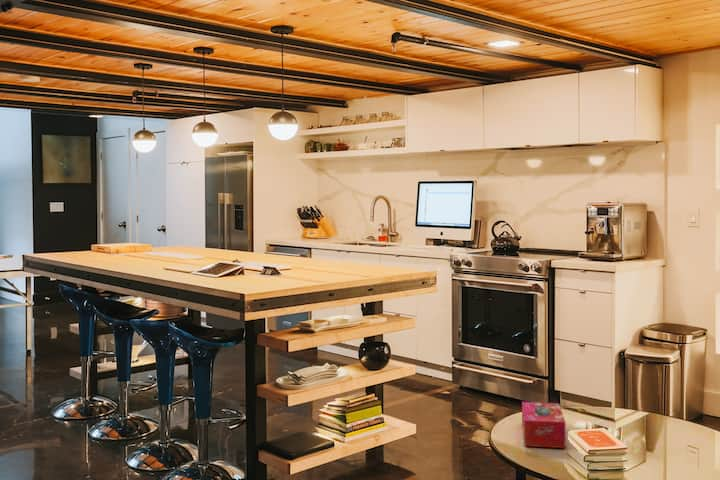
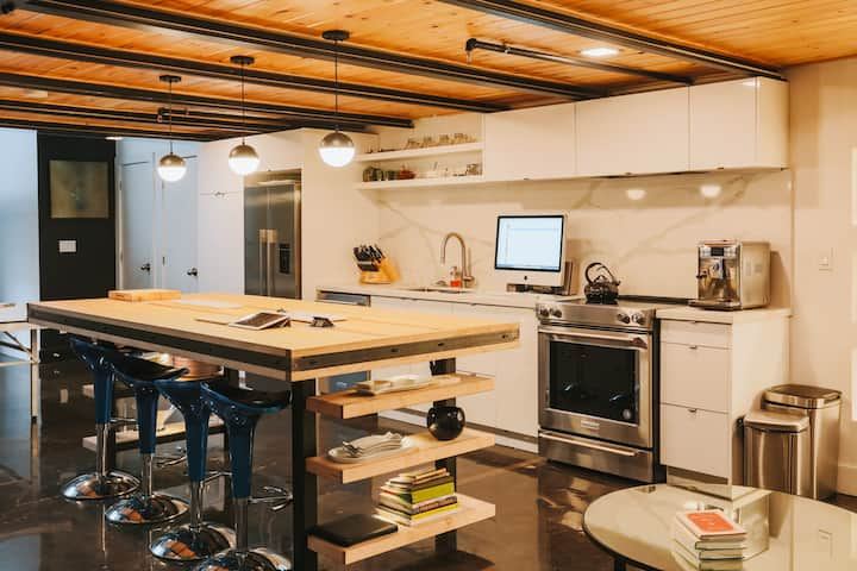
- tissue box [521,401,566,449]
